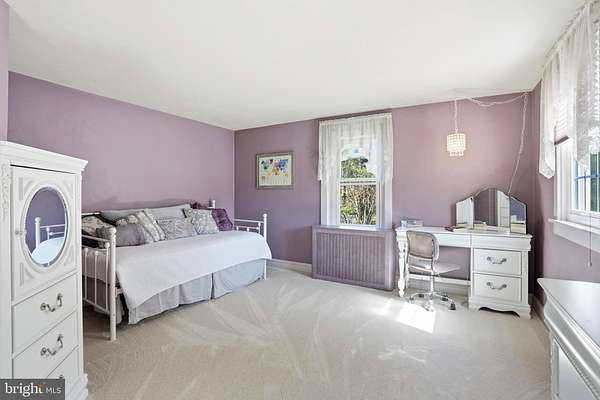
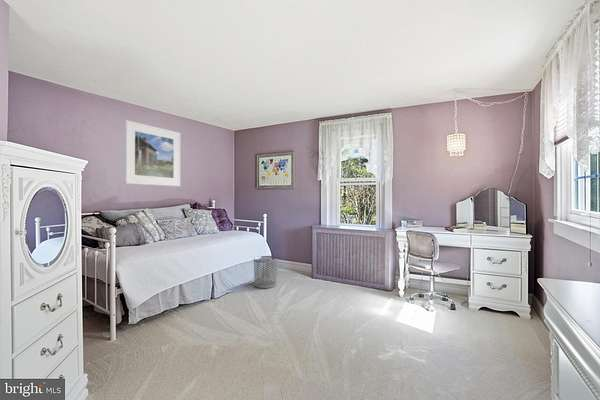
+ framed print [124,119,181,187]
+ waste bin [253,255,278,289]
